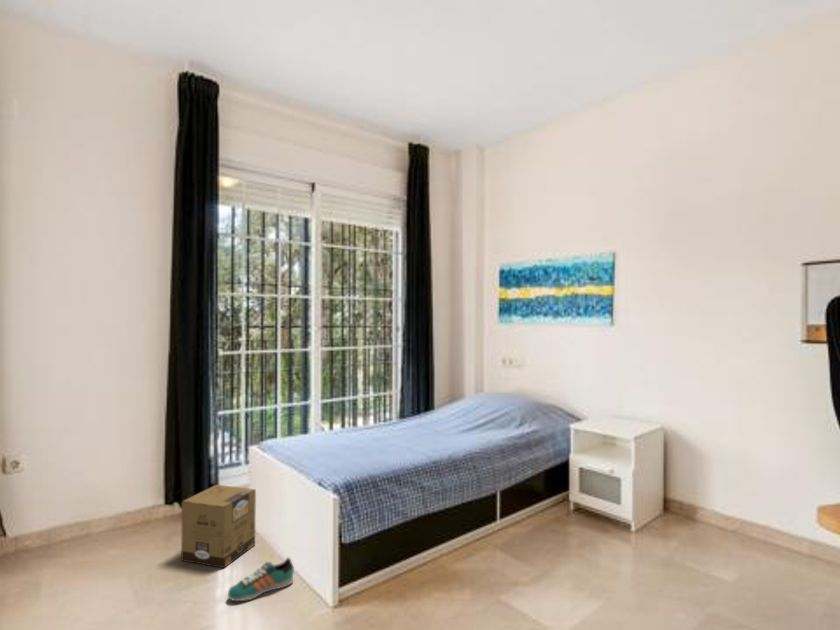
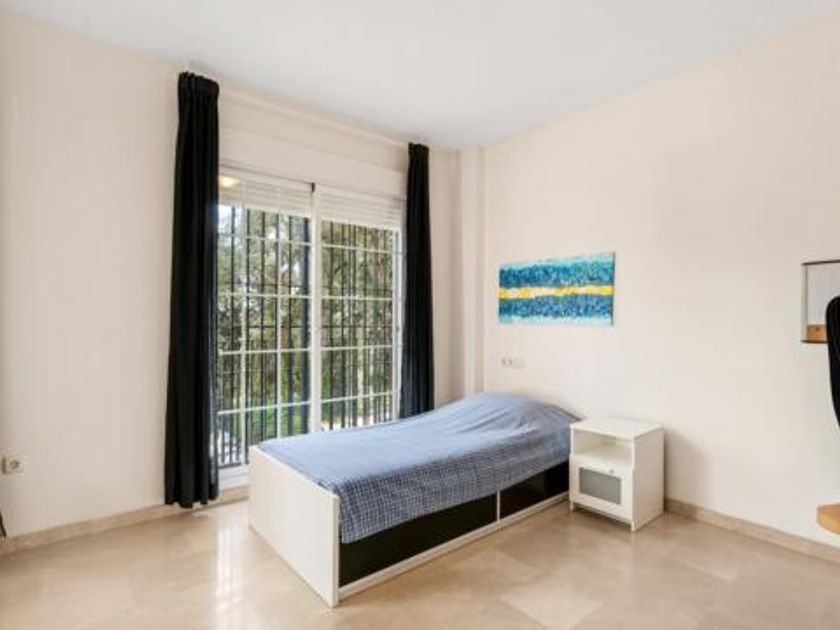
- cardboard box [180,484,257,569]
- sneaker [227,557,295,602]
